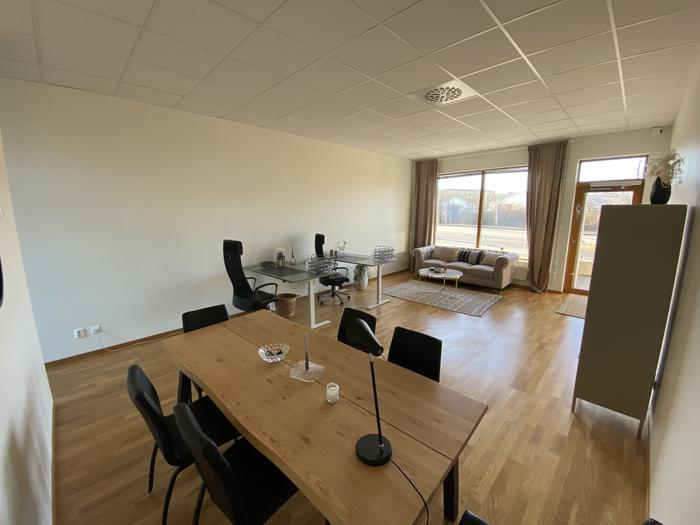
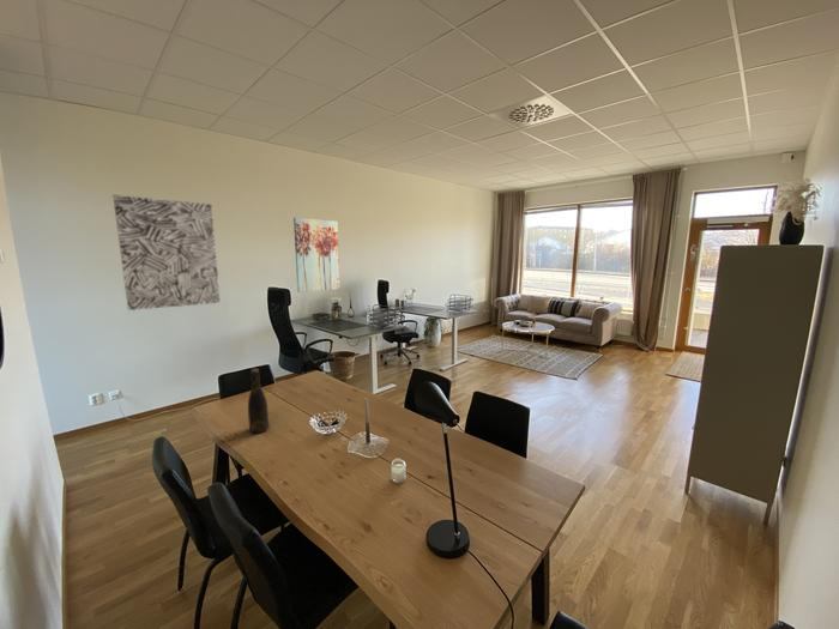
+ bottle [247,368,270,434]
+ wall art [111,194,222,312]
+ wall art [292,217,342,294]
